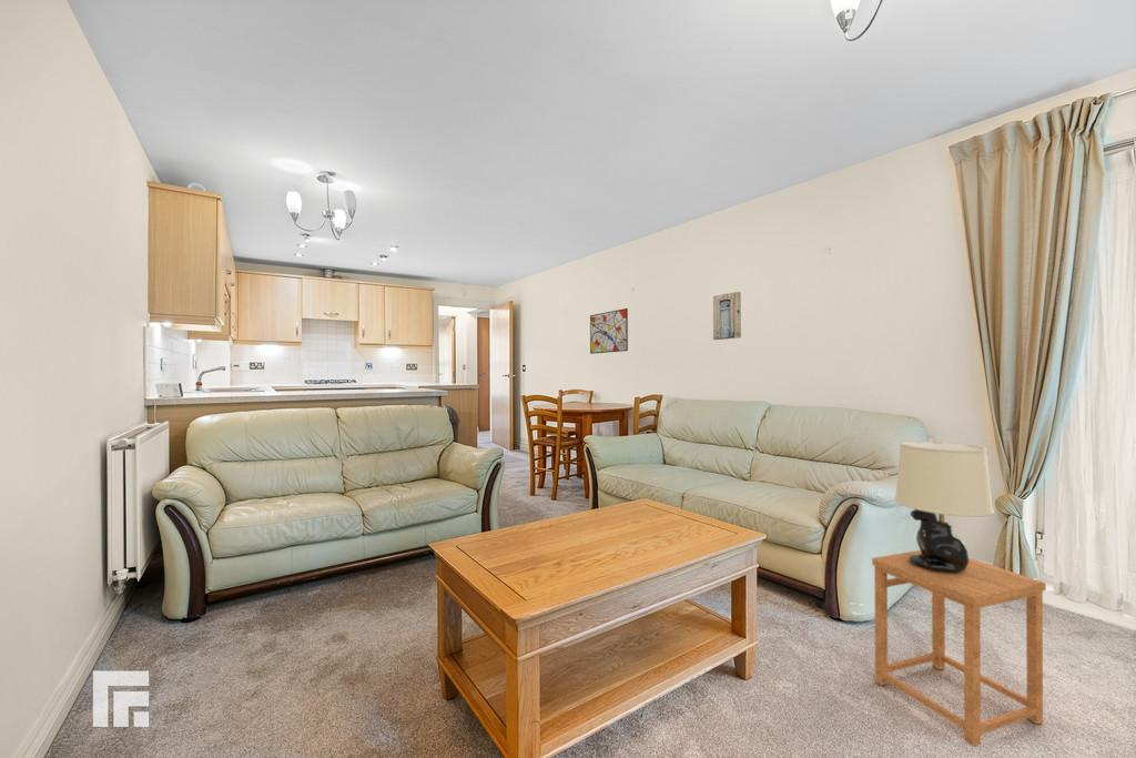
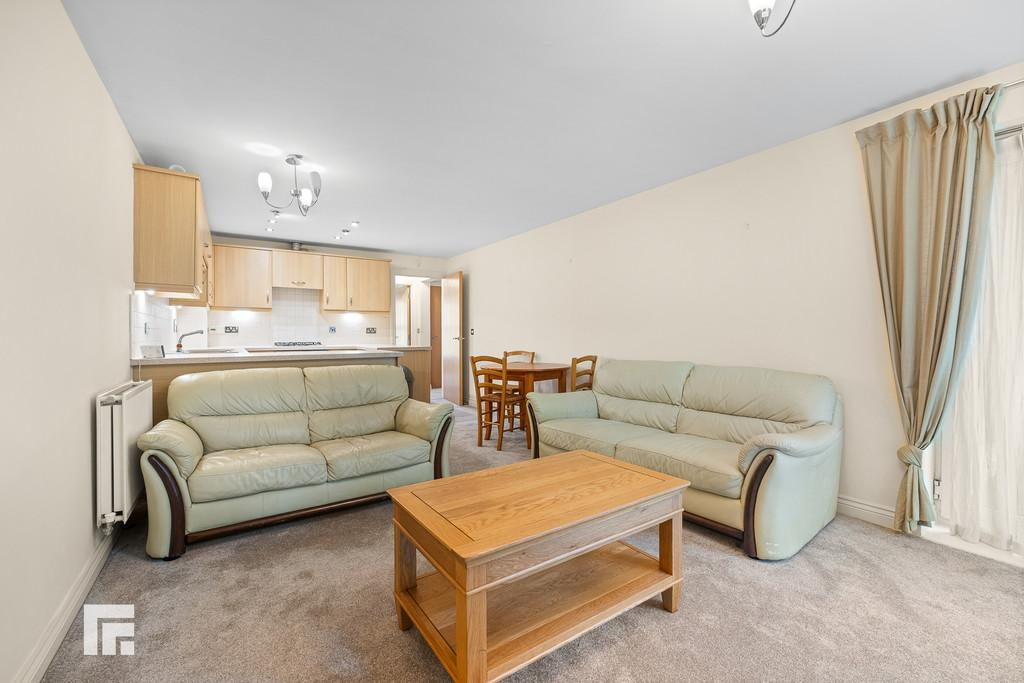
- wall art [589,307,629,355]
- wall art [712,291,742,341]
- side table [871,549,1047,748]
- table lamp [893,439,995,573]
